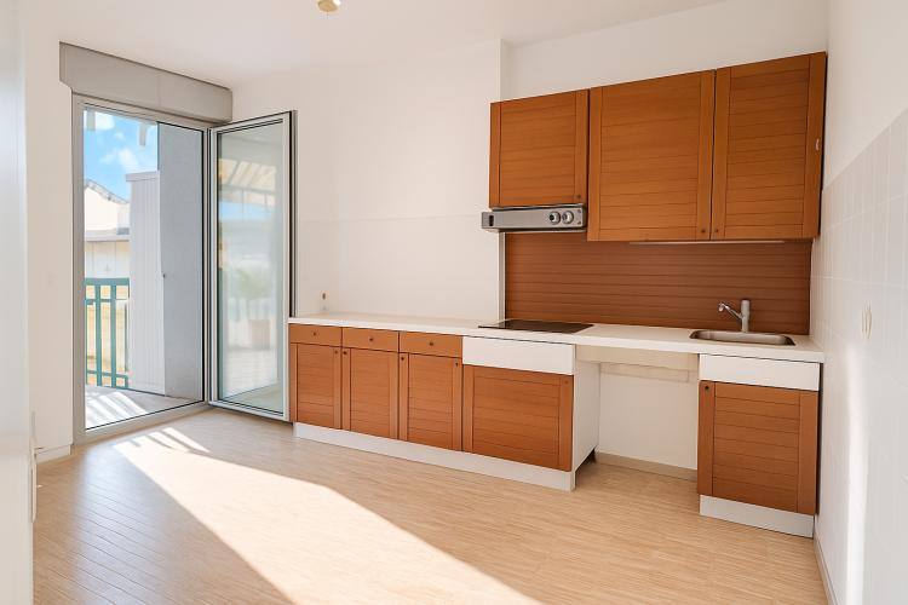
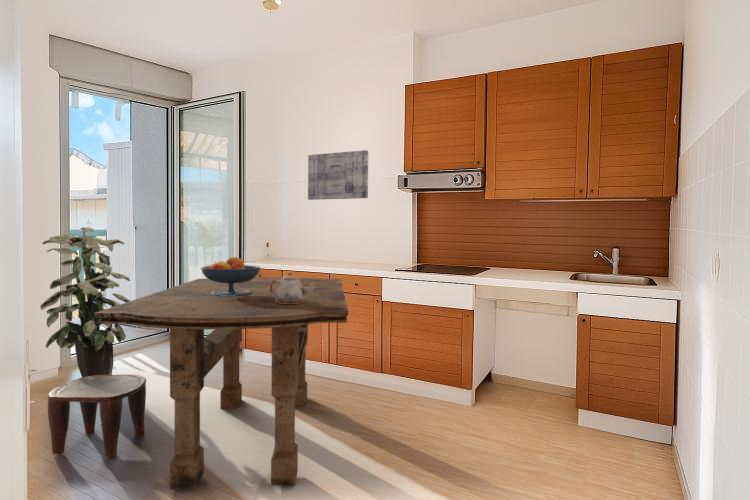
+ dining table [94,276,349,491]
+ indoor plant [39,226,131,378]
+ wall art [307,149,369,201]
+ fruit bowl [200,256,262,296]
+ stool [47,374,147,459]
+ teapot [269,272,315,304]
